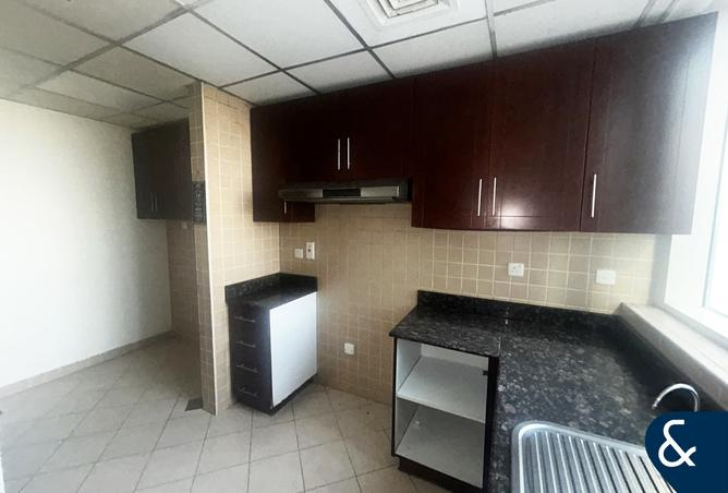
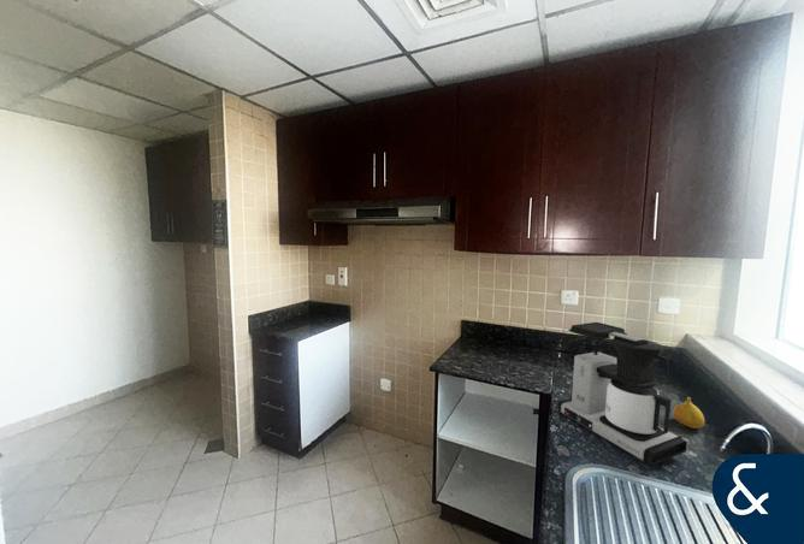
+ coffee maker [556,321,688,466]
+ fruit [672,396,705,430]
